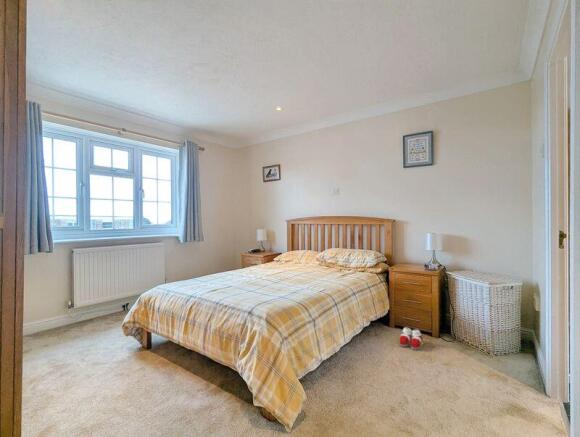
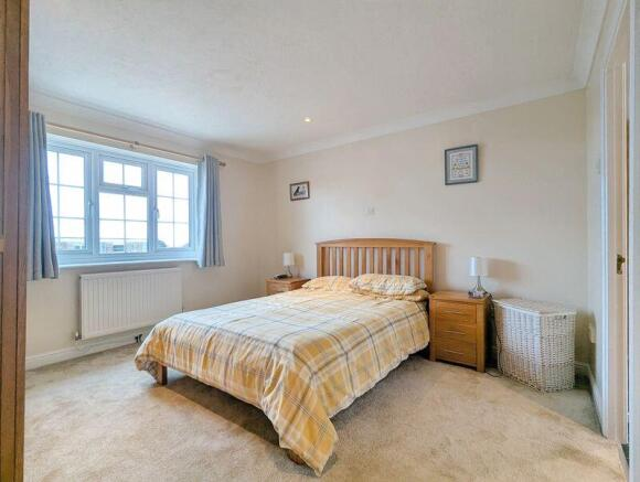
- slippers [397,326,424,351]
